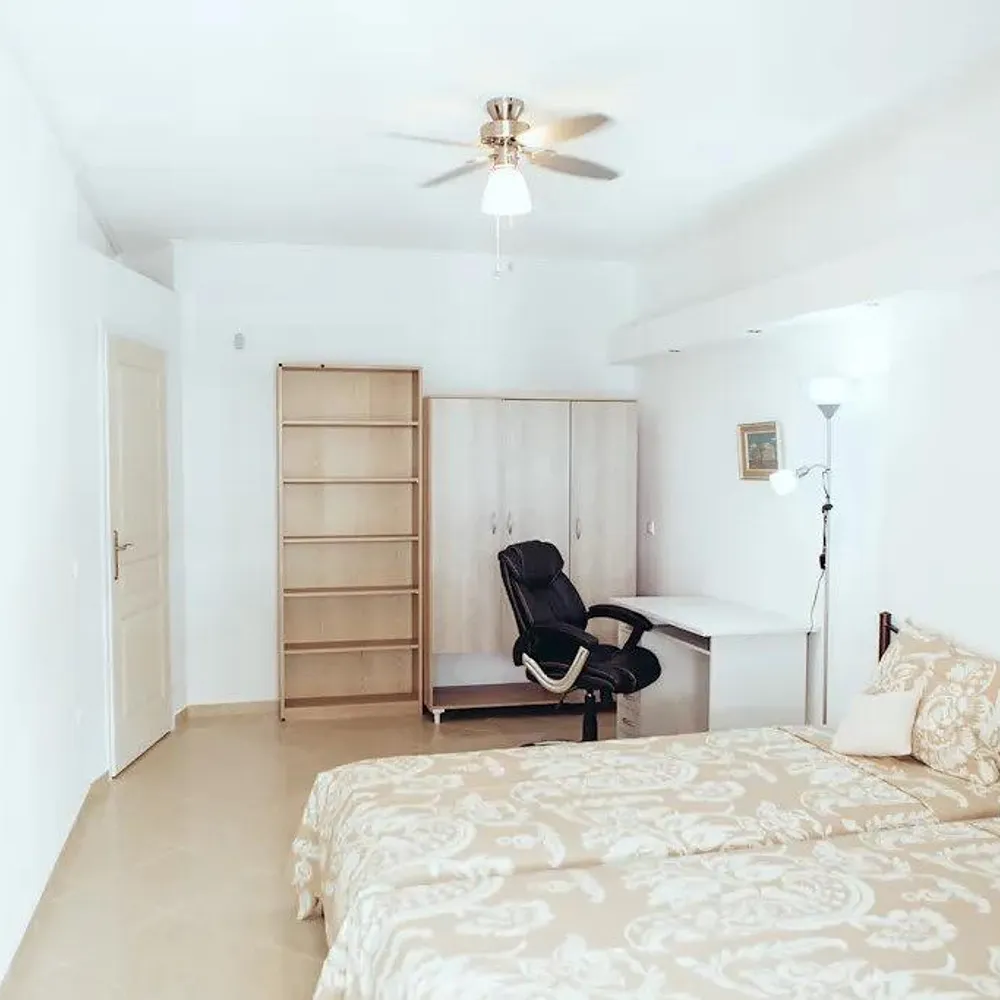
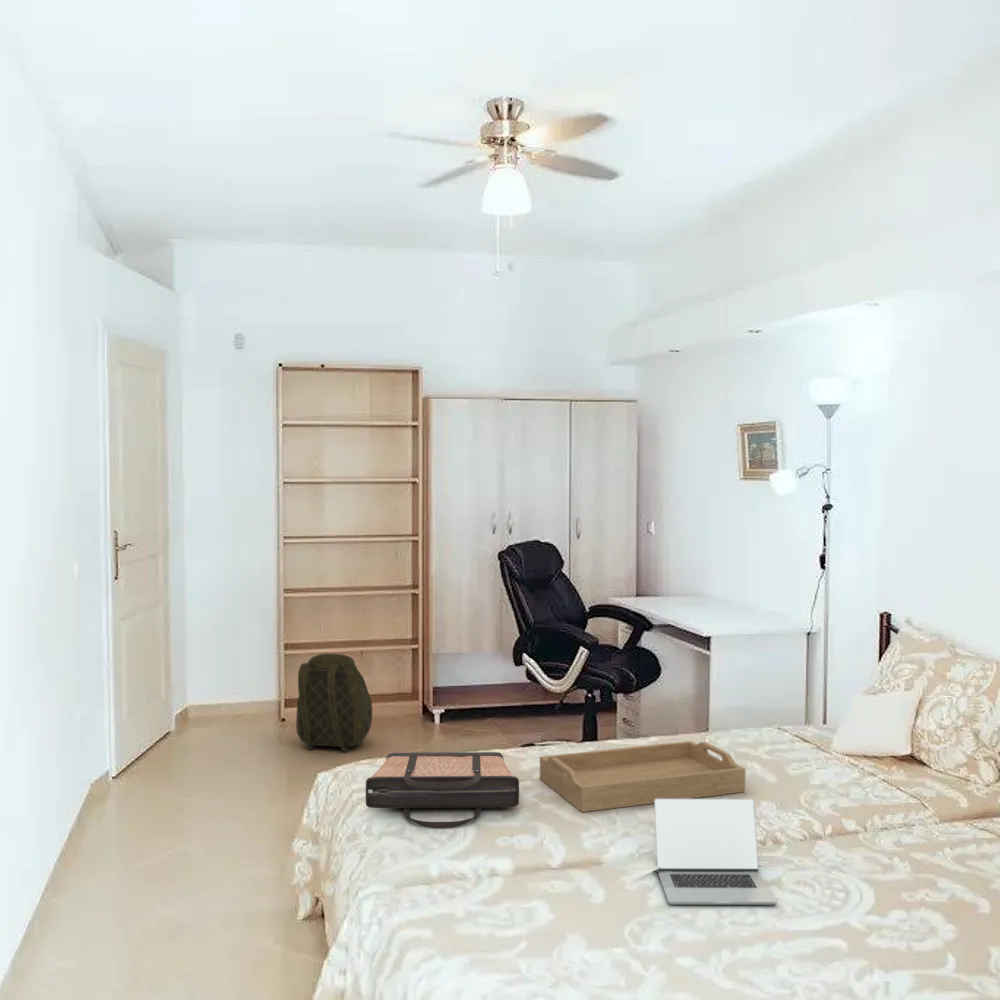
+ laptop [653,798,778,906]
+ shopping bag [365,751,520,829]
+ serving tray [539,740,747,813]
+ backpack [295,653,373,753]
